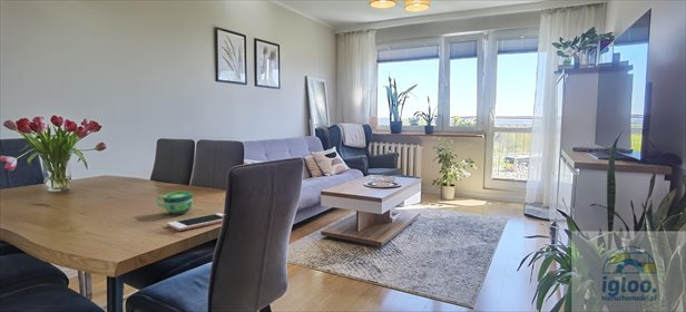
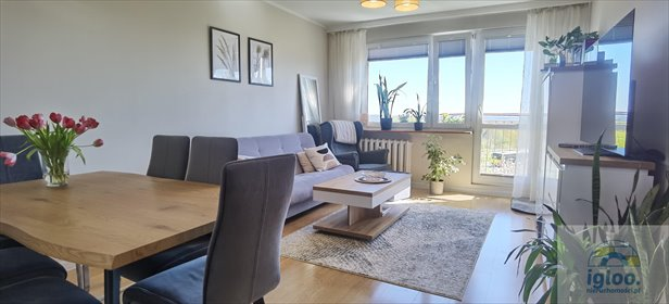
- cup [155,189,194,215]
- cell phone [166,212,225,232]
